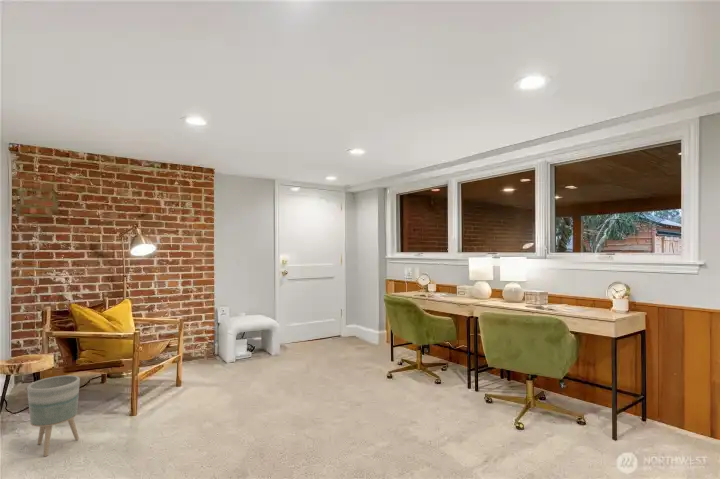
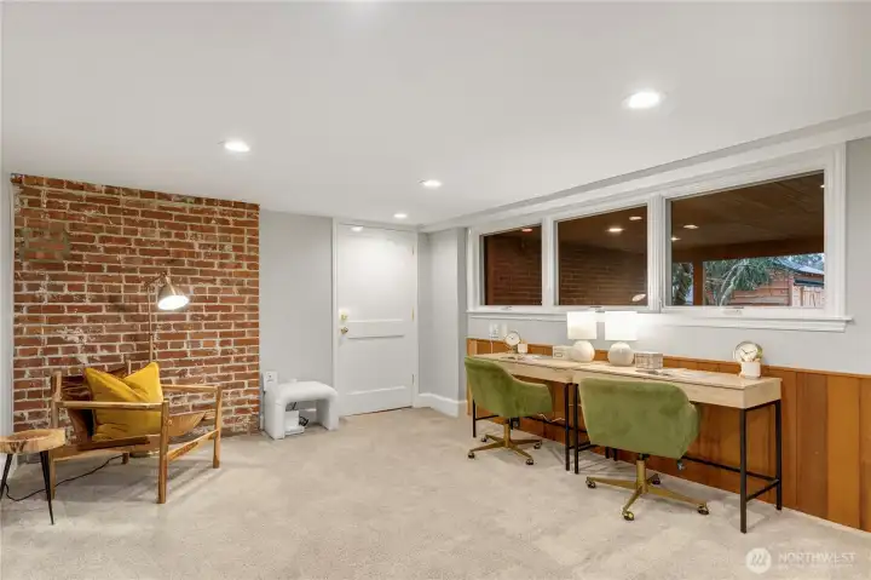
- planter [26,374,81,457]
